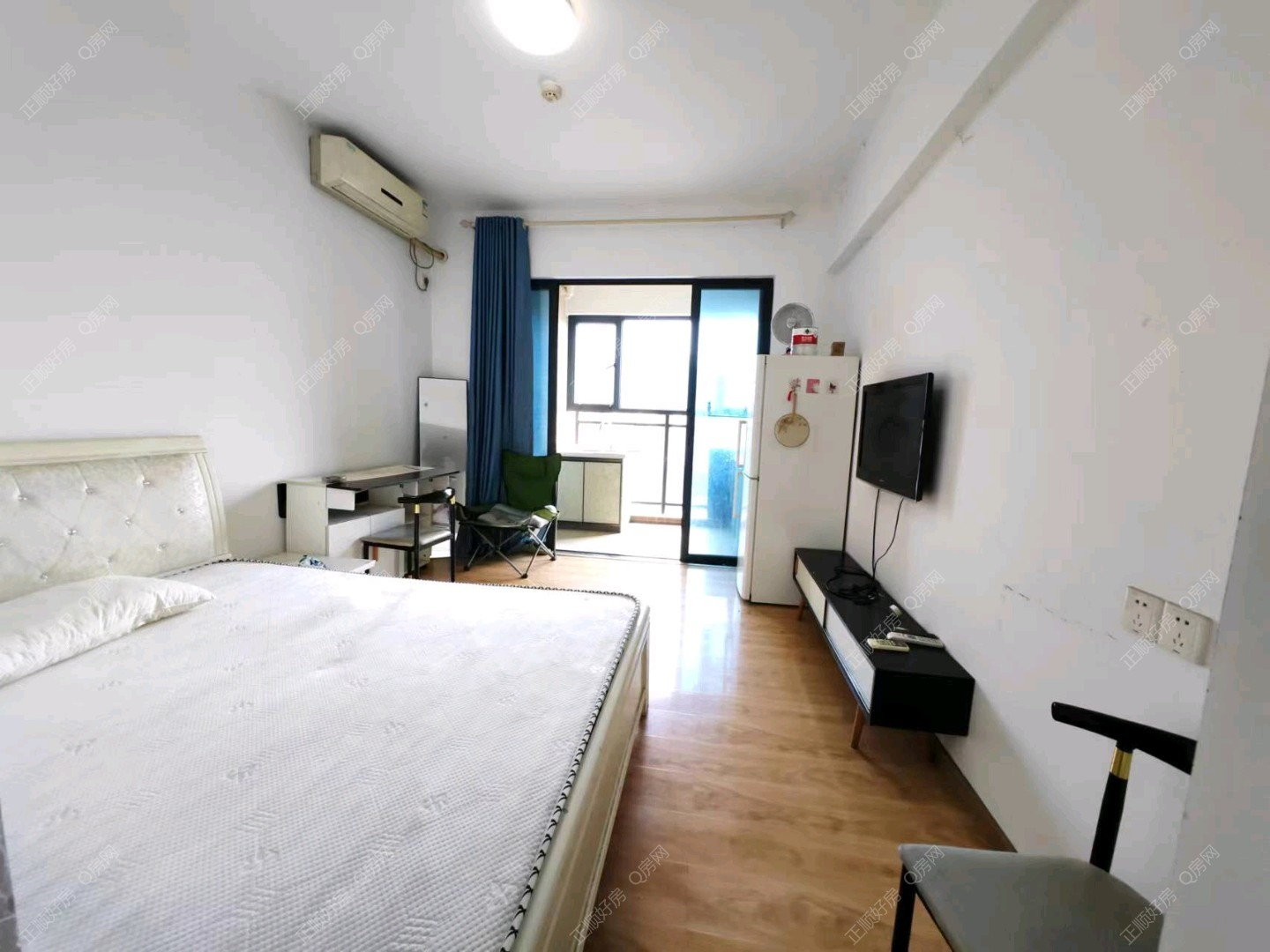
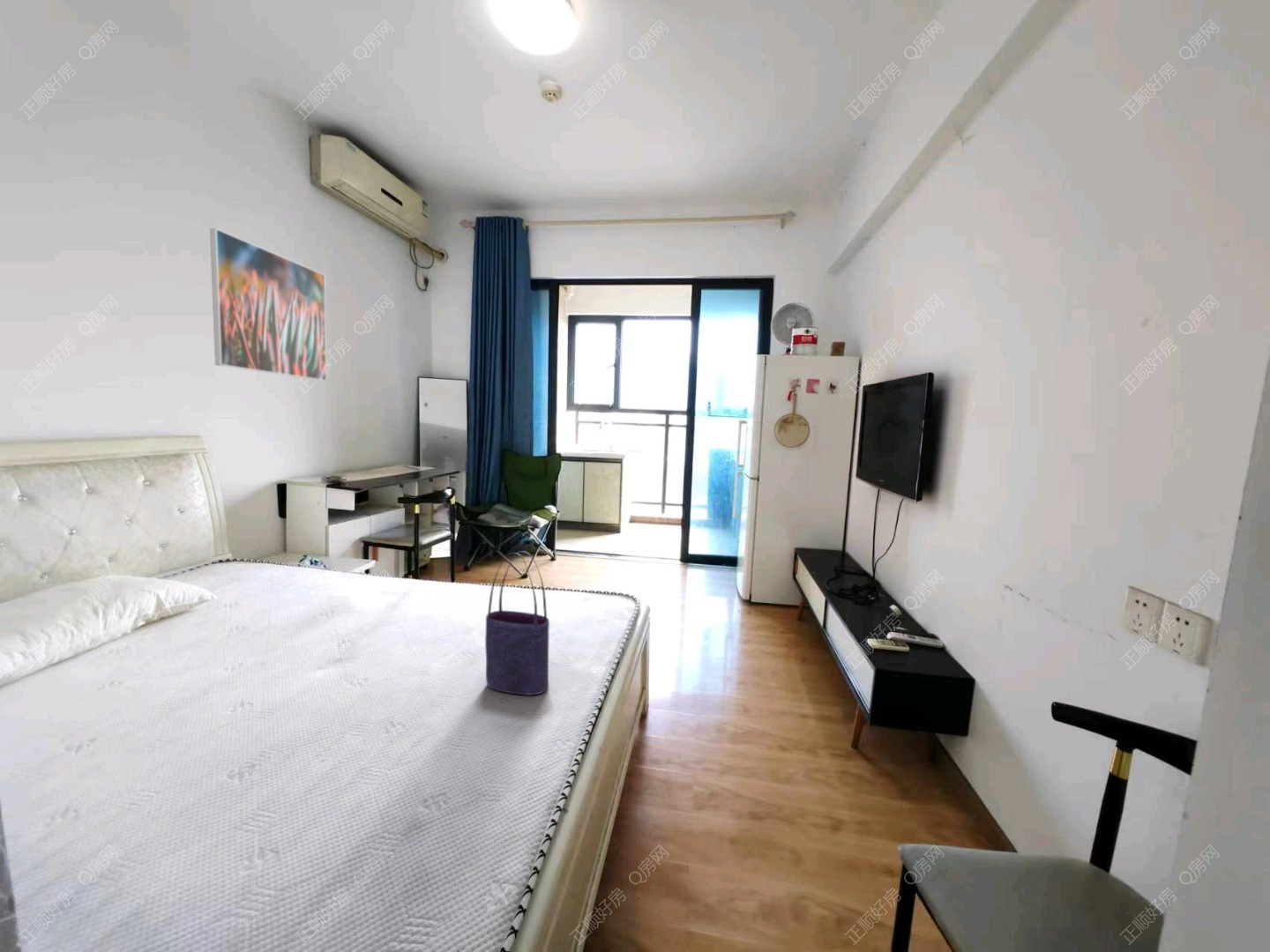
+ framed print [209,227,327,382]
+ tote bag [484,550,550,696]
